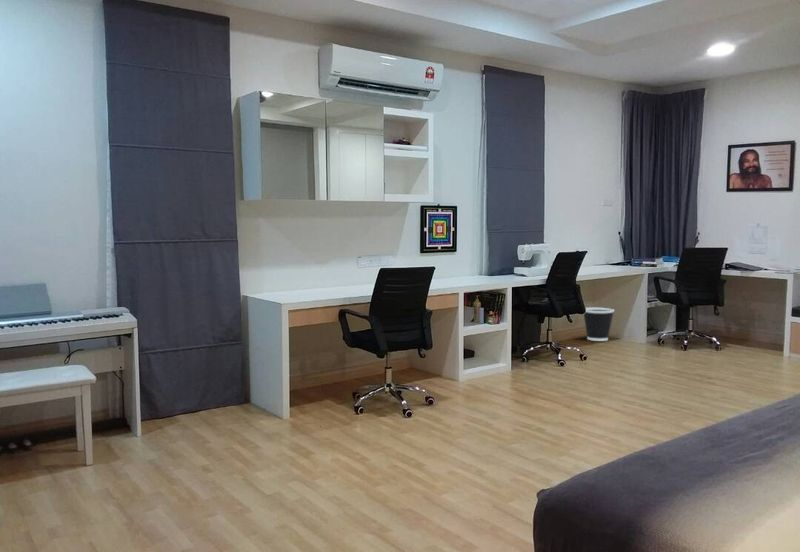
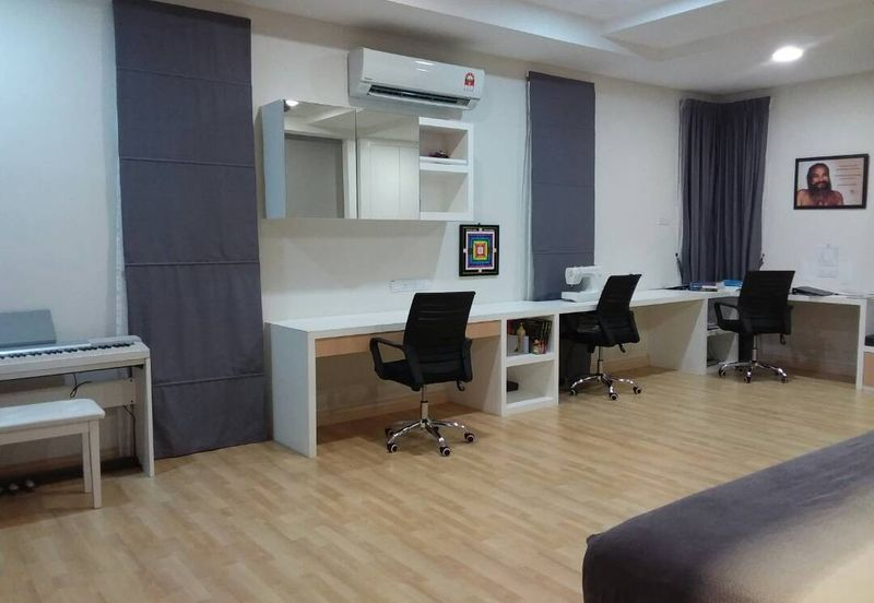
- wastebasket [583,307,615,342]
